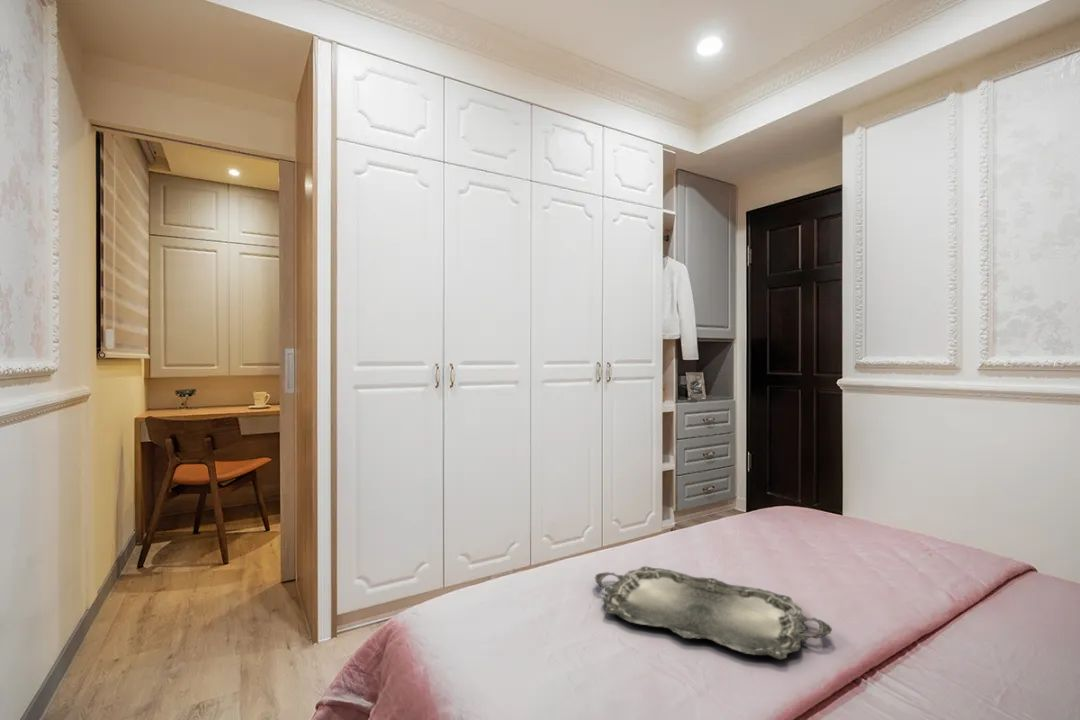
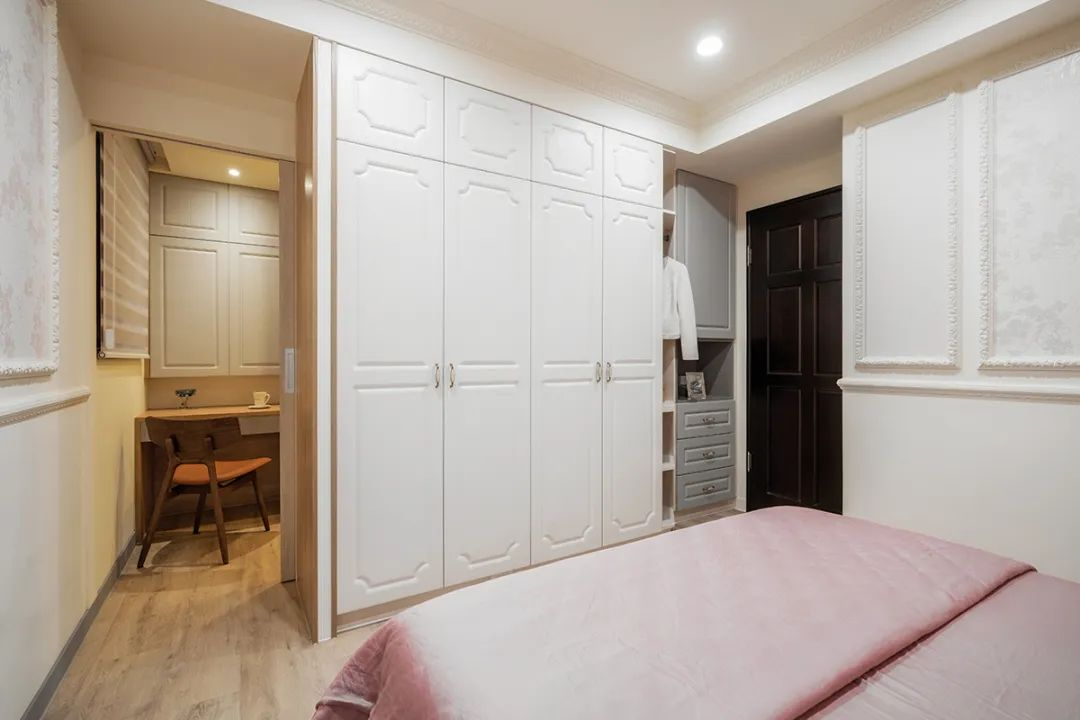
- serving tray [594,565,833,660]
